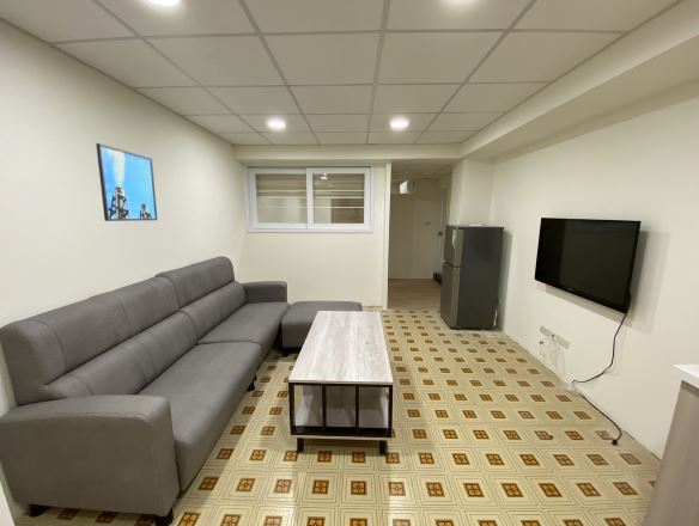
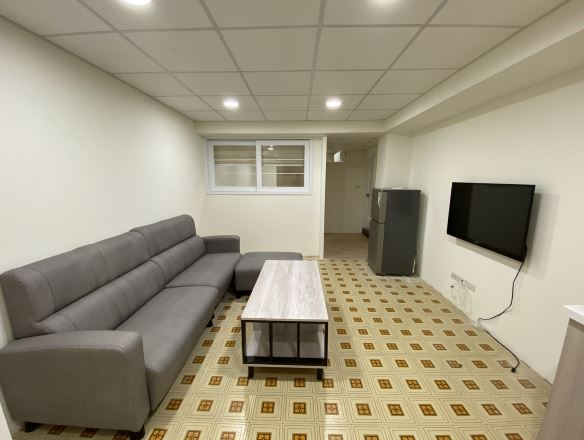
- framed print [95,142,158,222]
